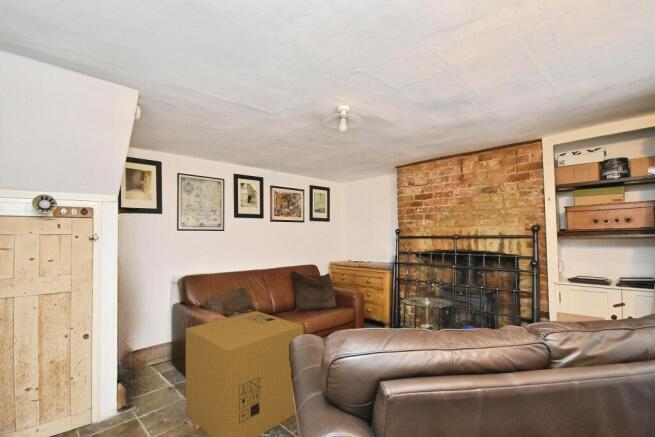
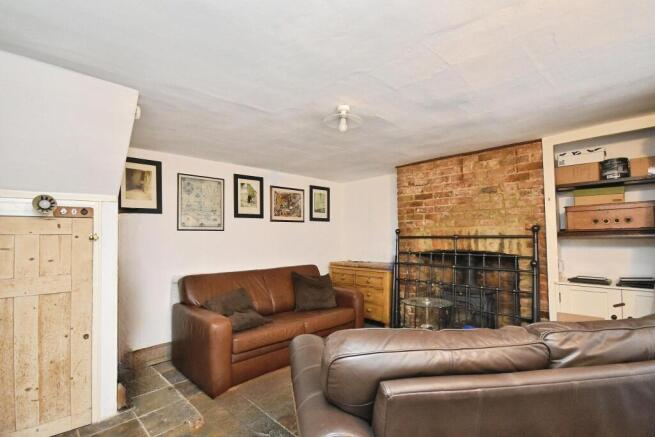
- cardboard box [185,310,304,437]
